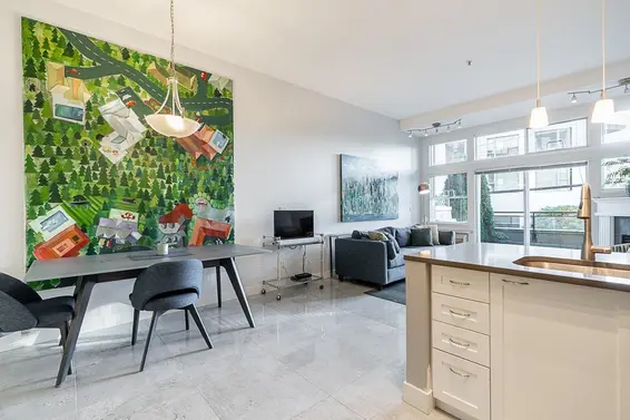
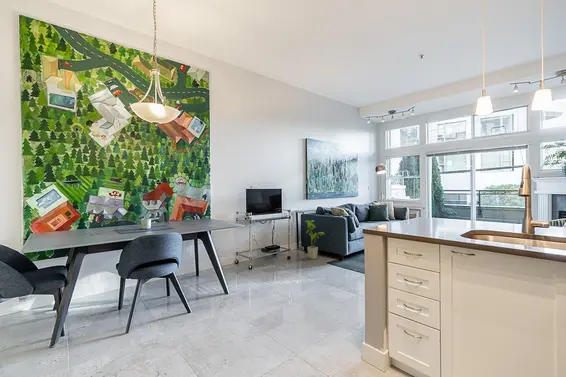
+ house plant [304,219,325,260]
